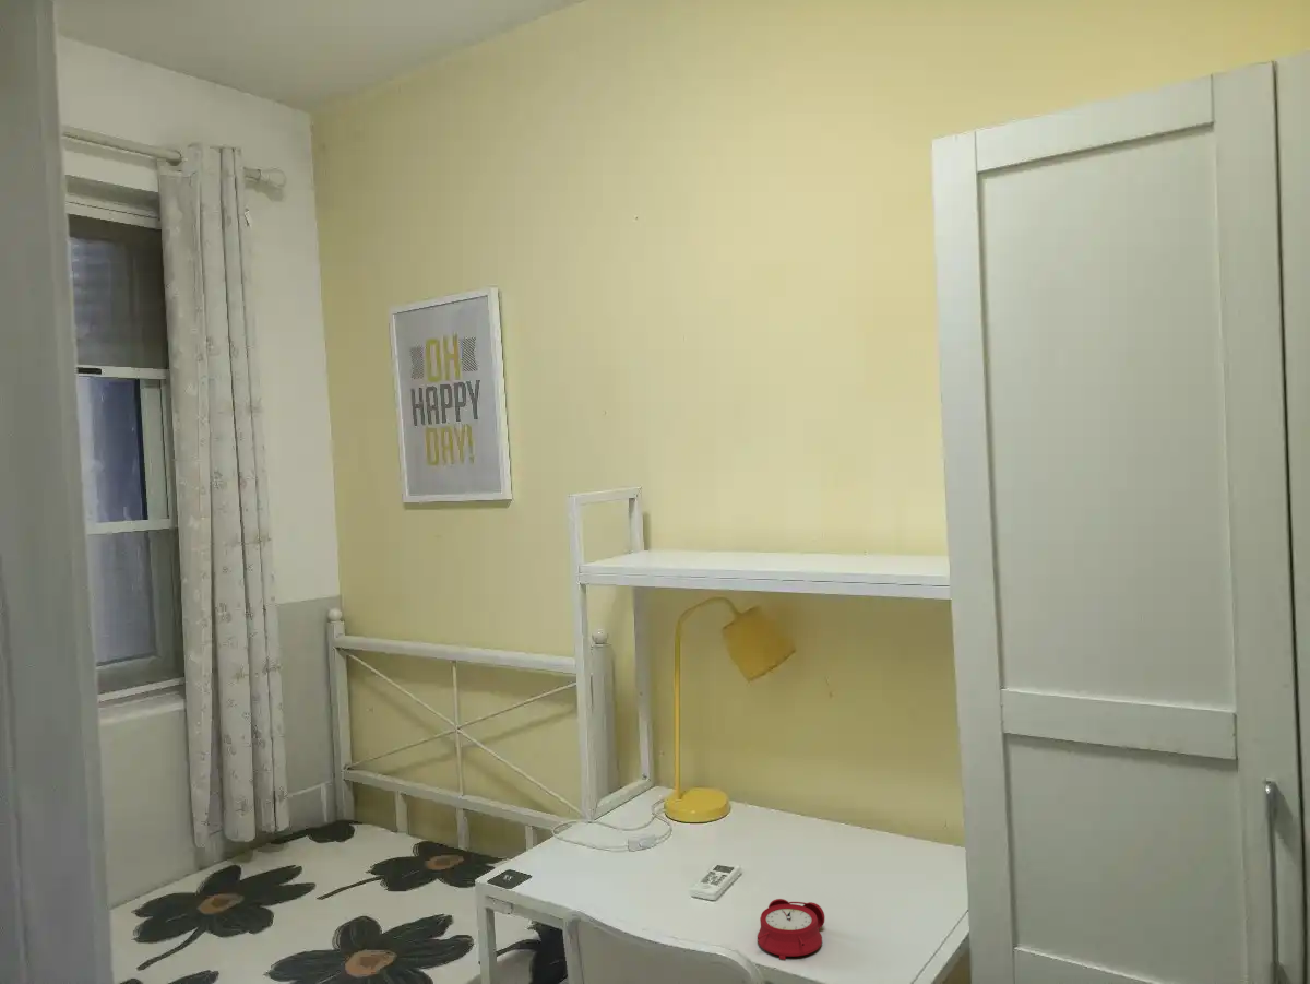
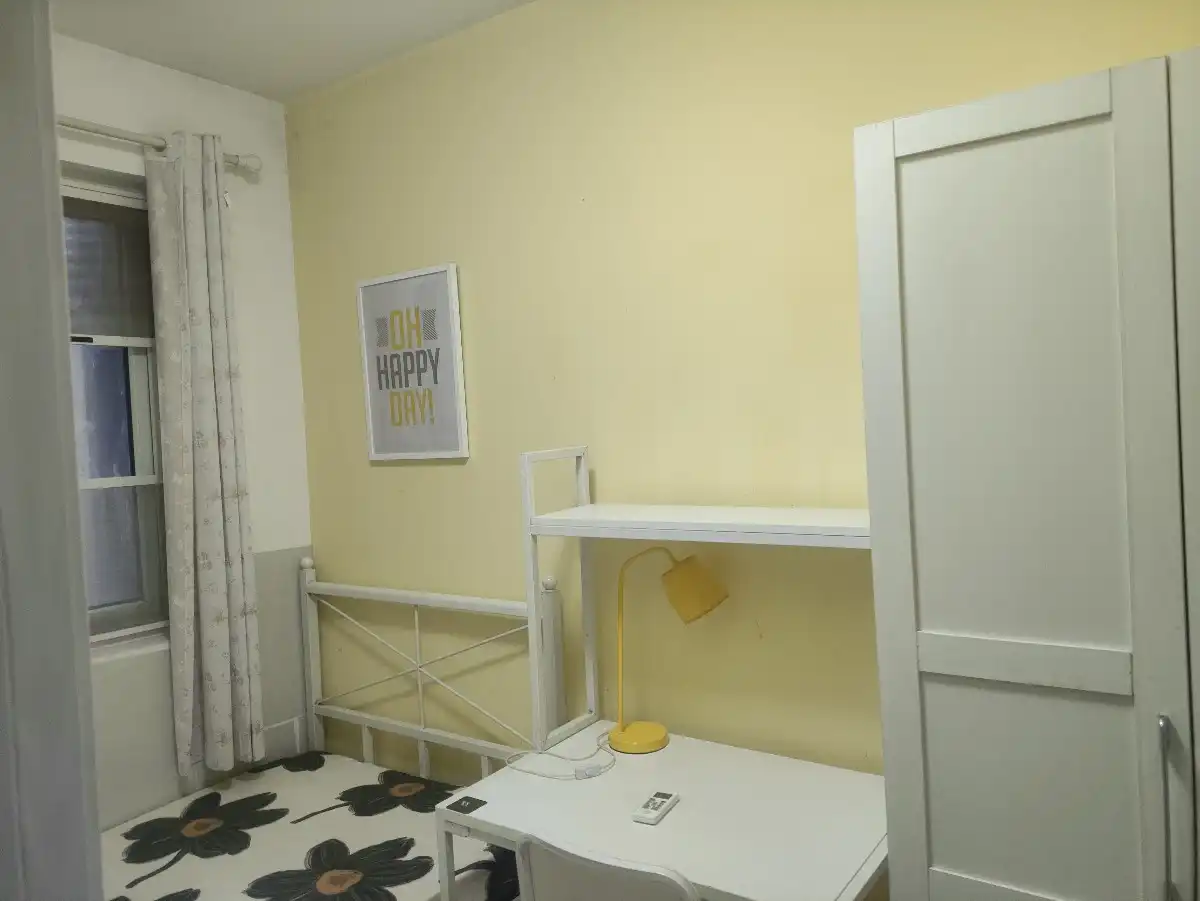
- alarm clock [757,898,825,961]
